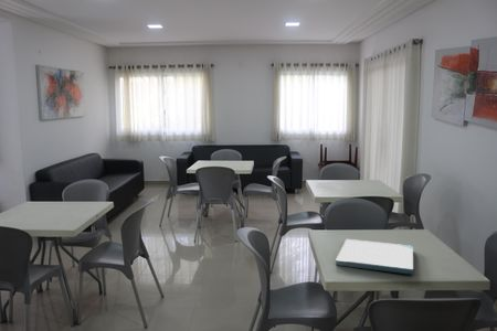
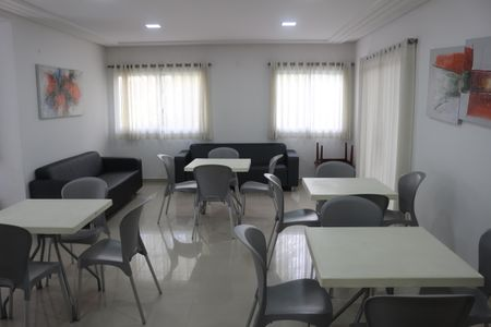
- board game [335,238,414,276]
